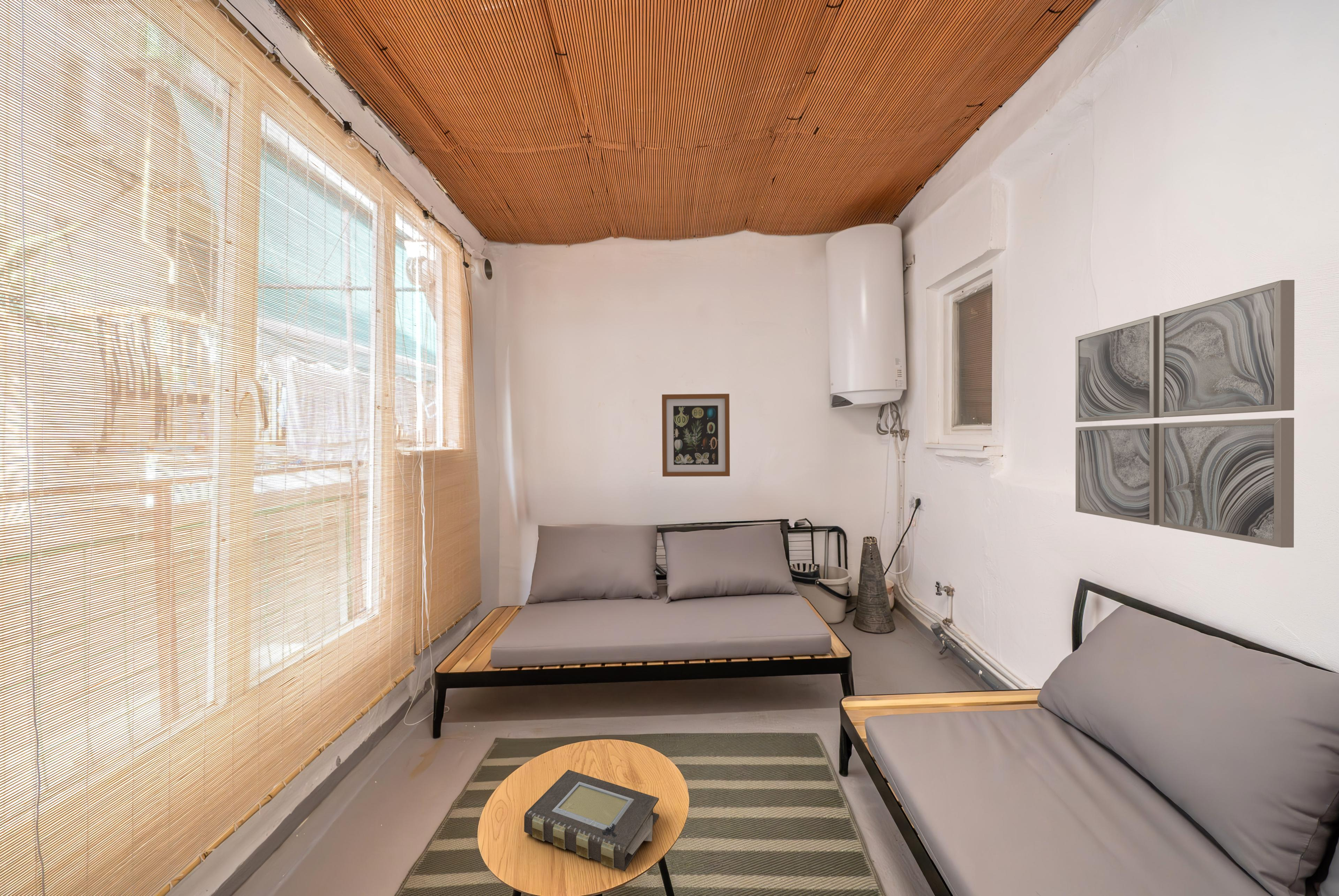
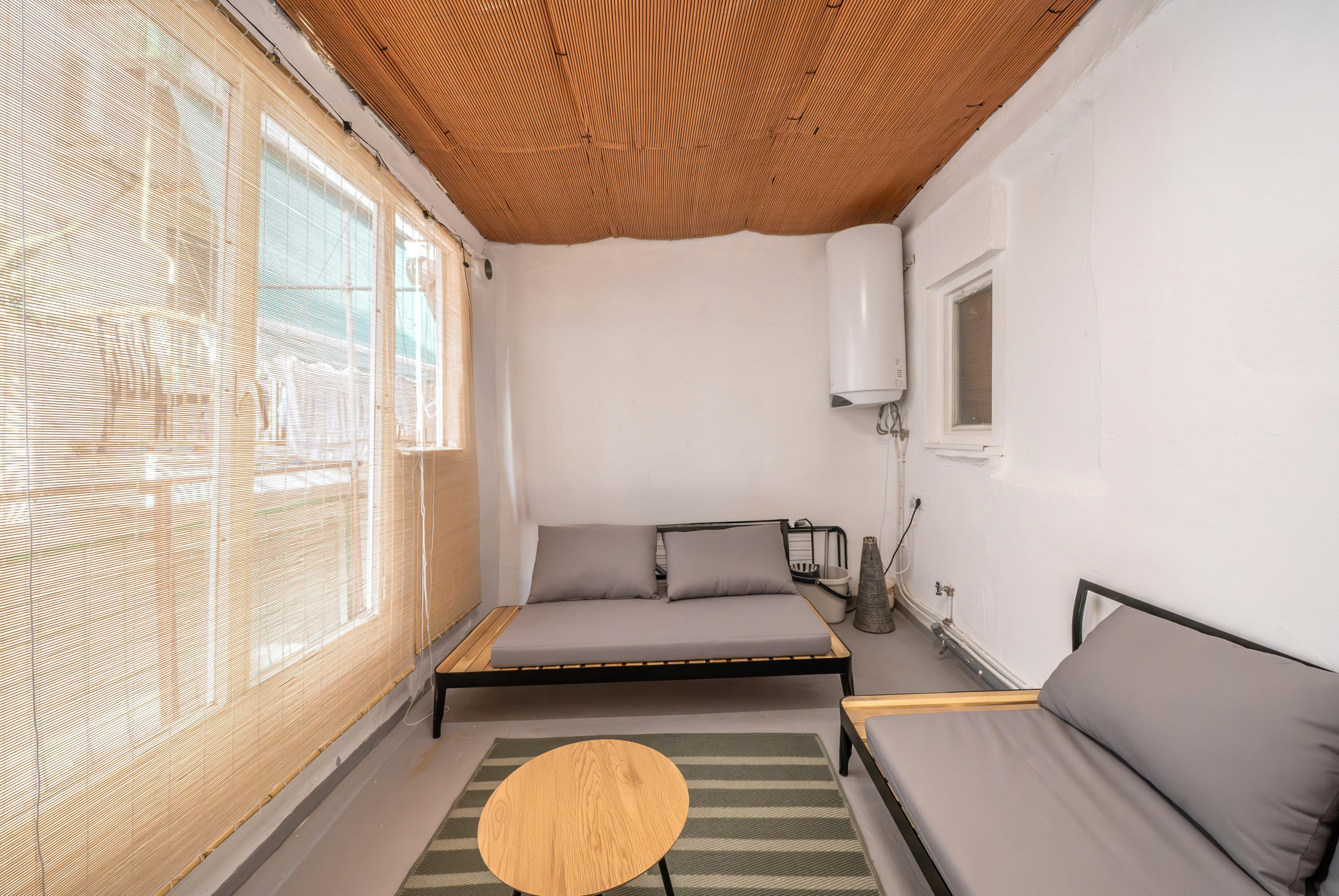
- book [524,769,659,872]
- wall art [1075,280,1295,548]
- wall art [661,393,730,477]
